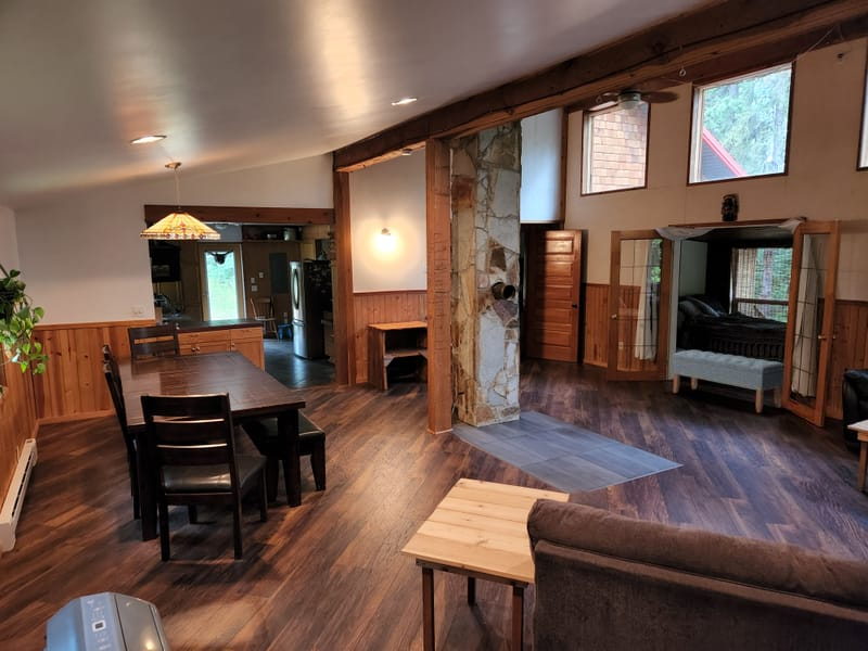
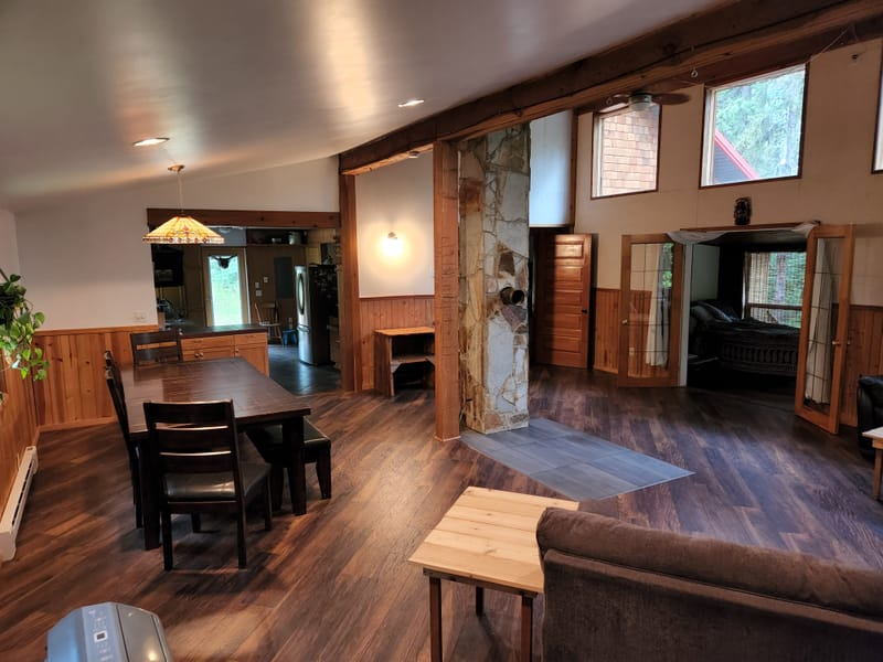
- bench [672,349,786,413]
